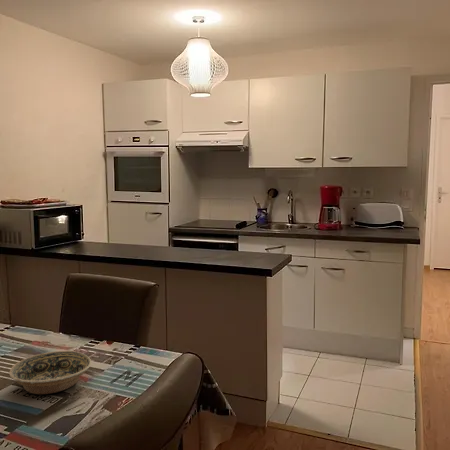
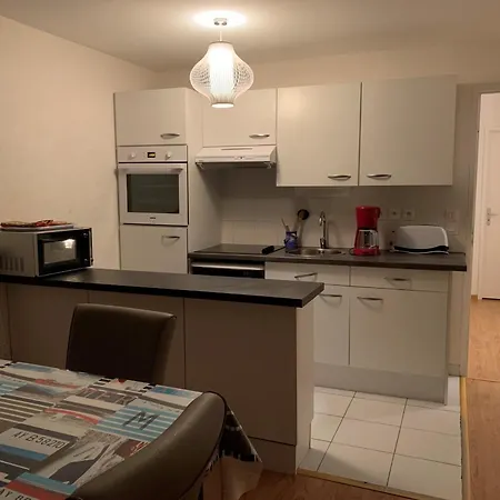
- bowl [8,350,92,395]
